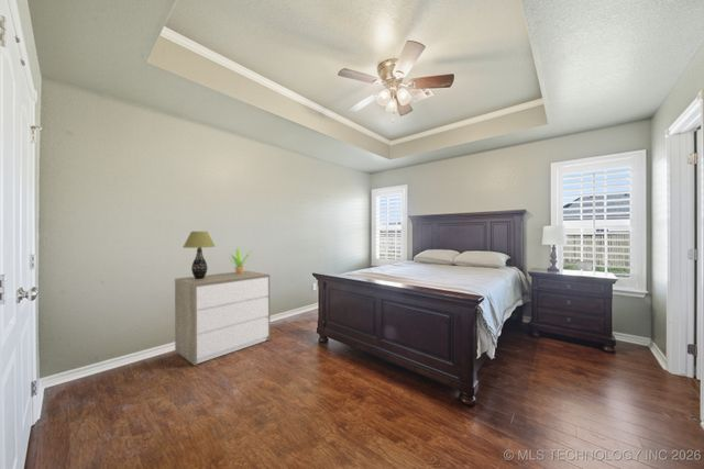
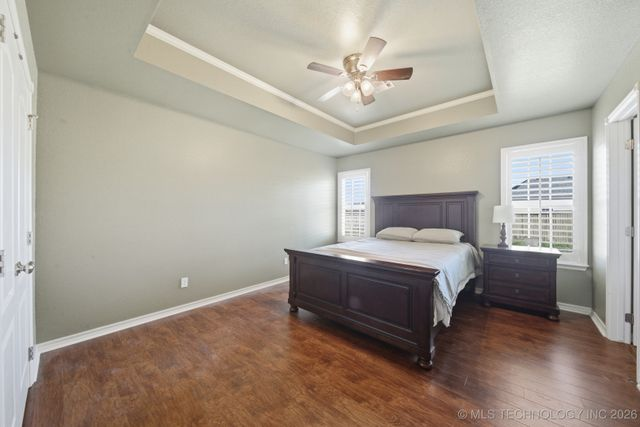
- table lamp [183,231,217,279]
- dresser [174,270,271,367]
- potted plant [229,247,255,275]
